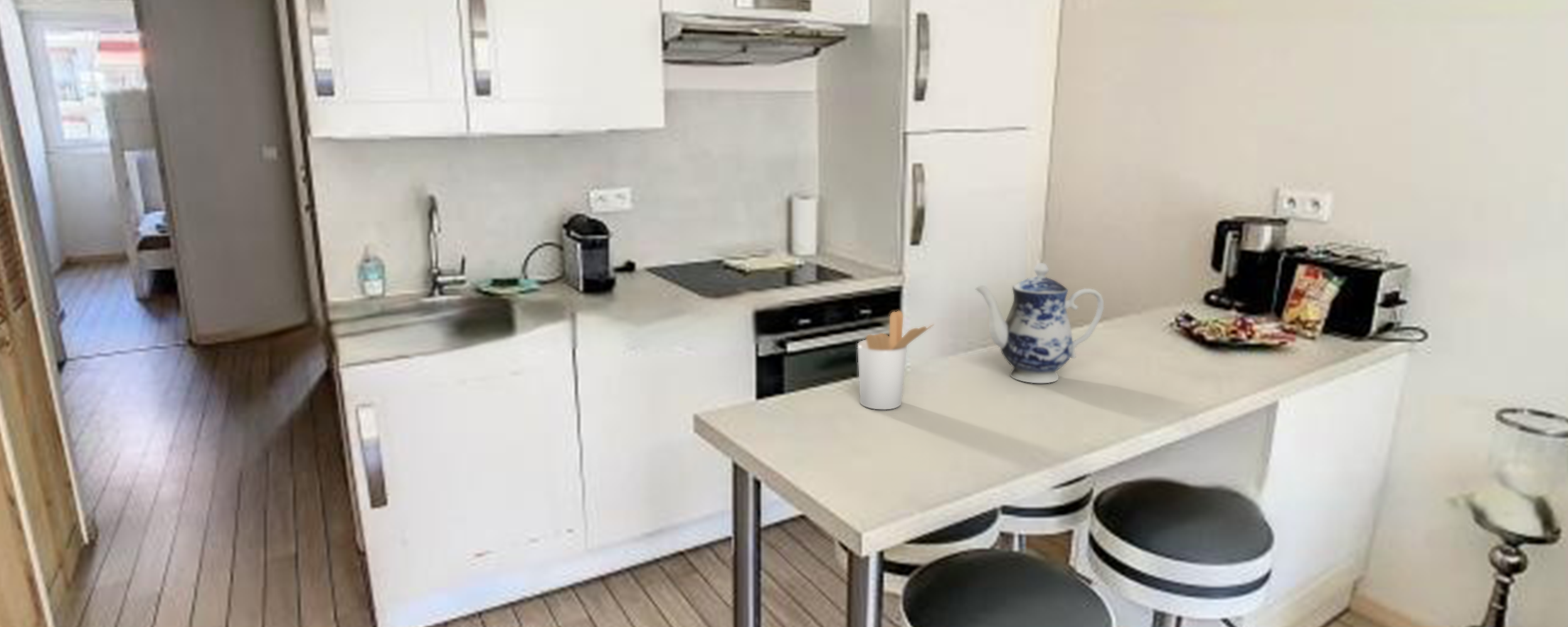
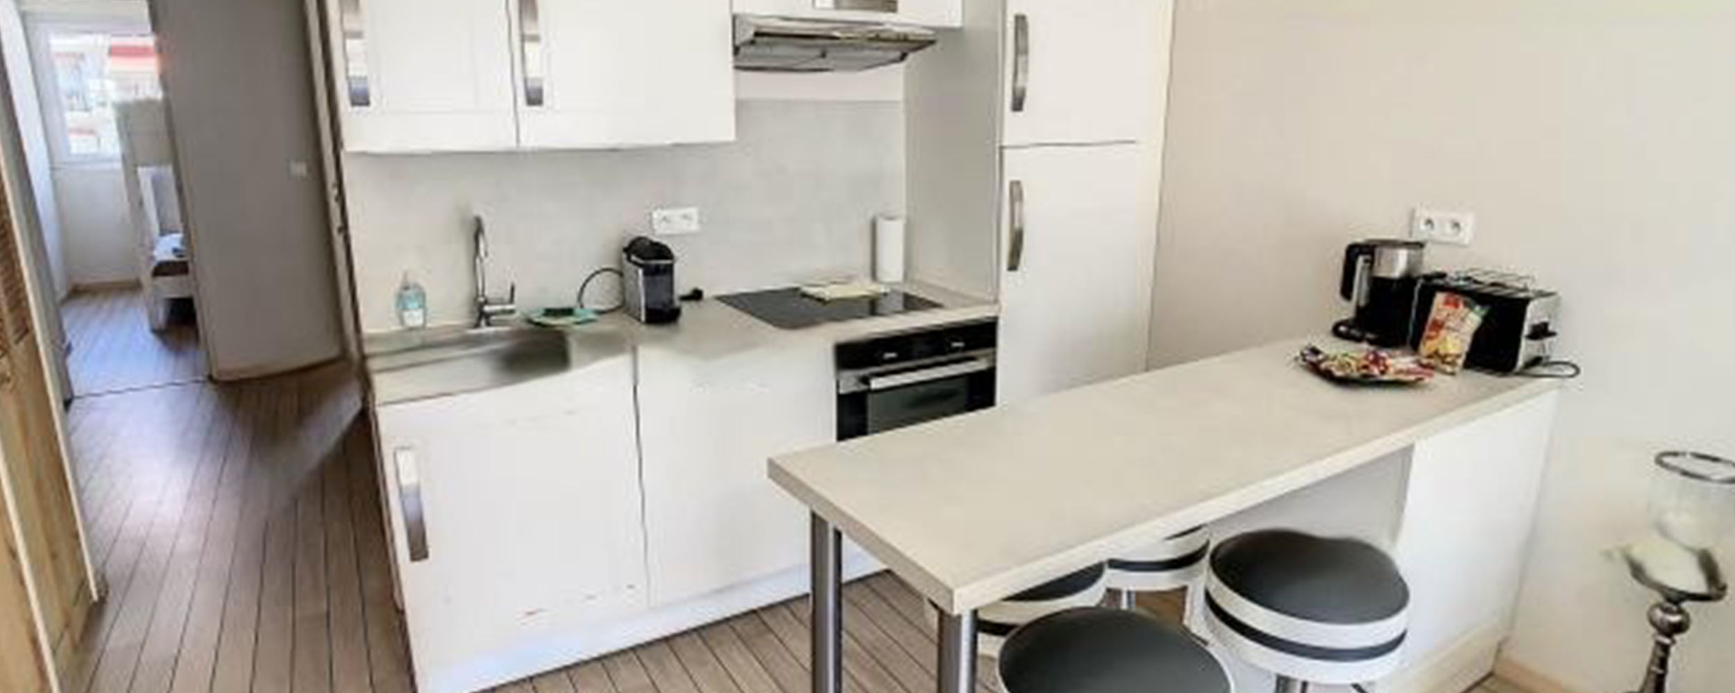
- teapot [975,262,1104,384]
- utensil holder [857,310,935,410]
